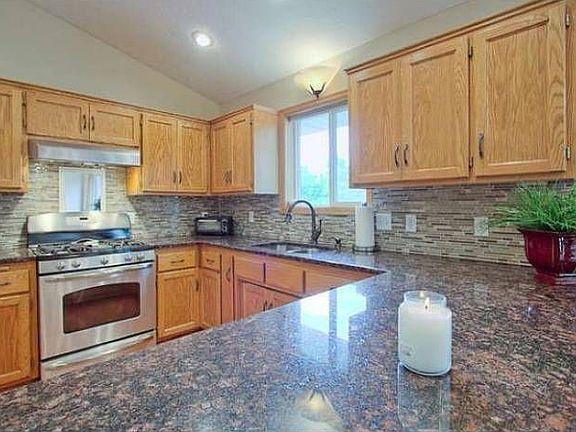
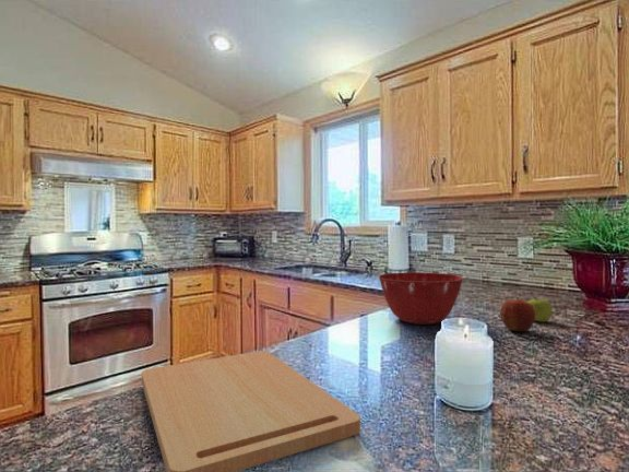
+ apple [499,296,535,332]
+ fruit [527,296,553,323]
+ cutting board [141,350,361,472]
+ mixing bowl [378,272,464,326]
